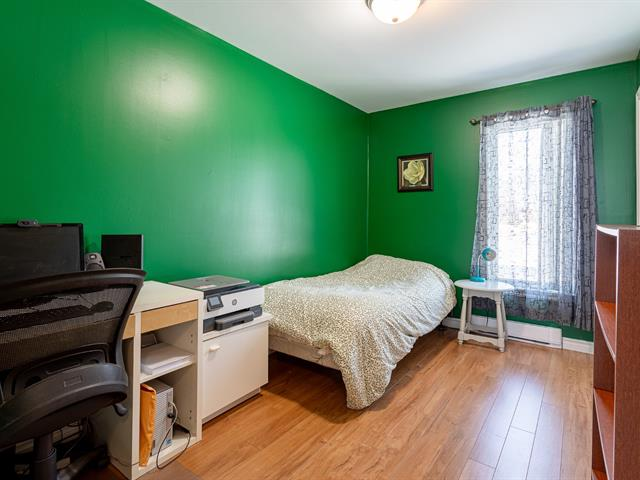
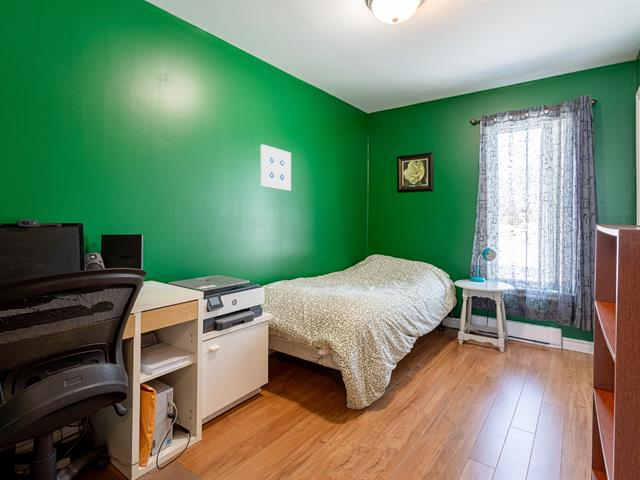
+ wall art [260,143,292,192]
